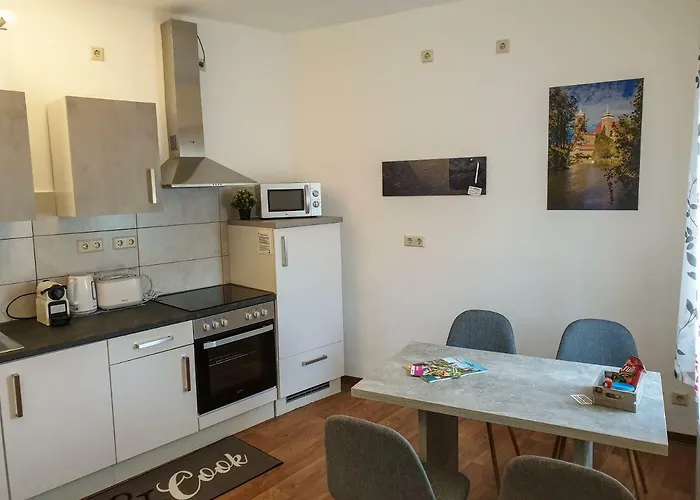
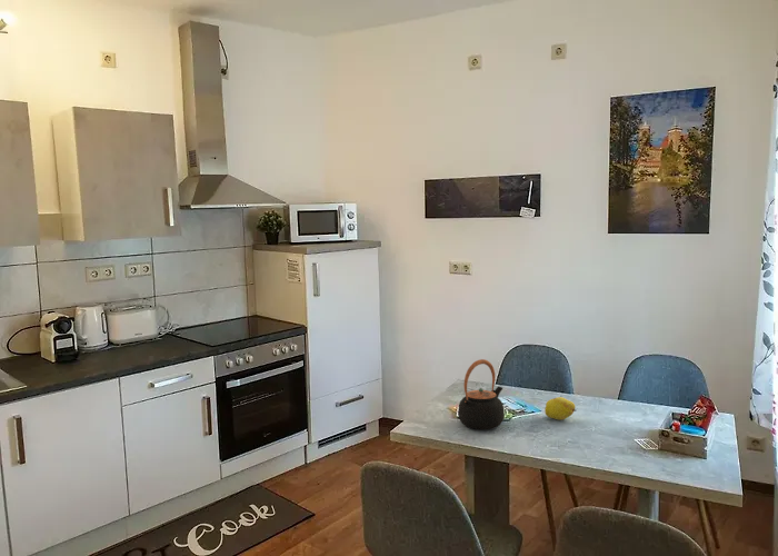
+ teapot [457,358,506,431]
+ fruit [543,396,577,421]
